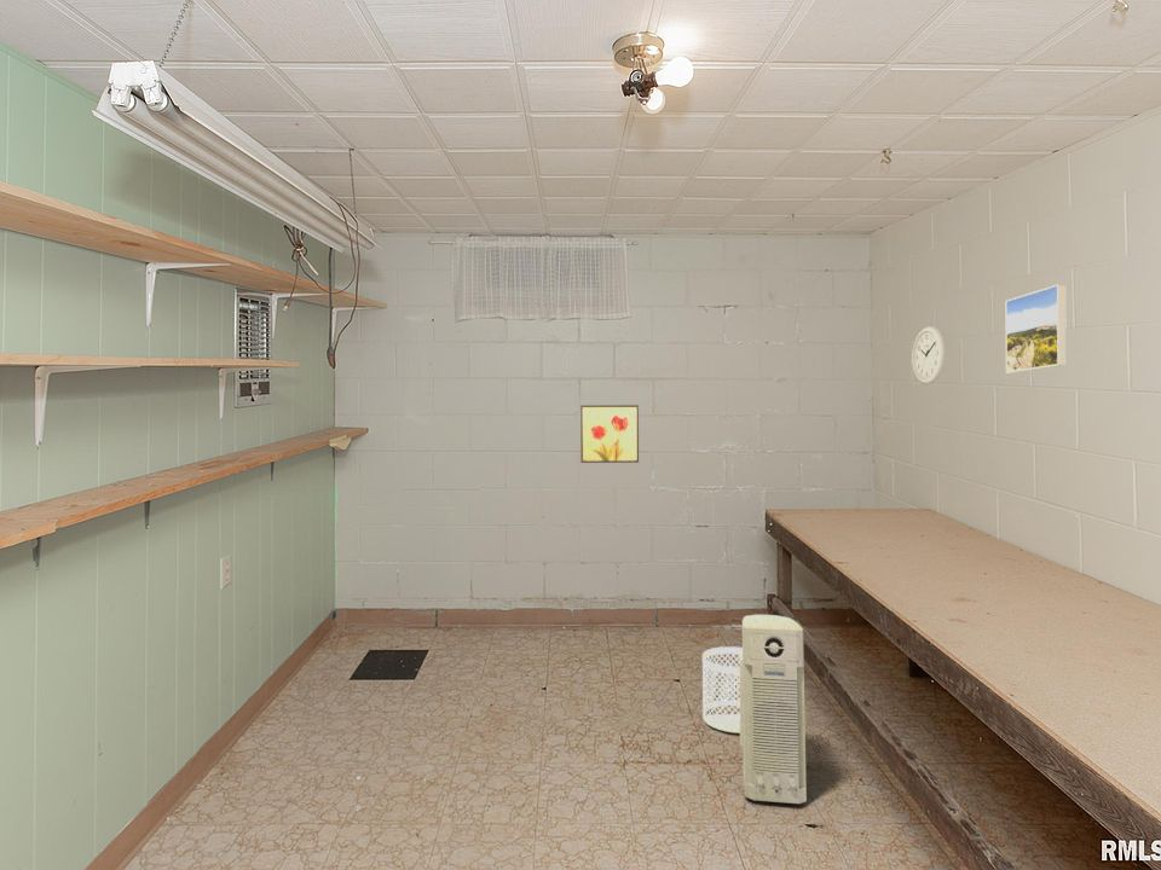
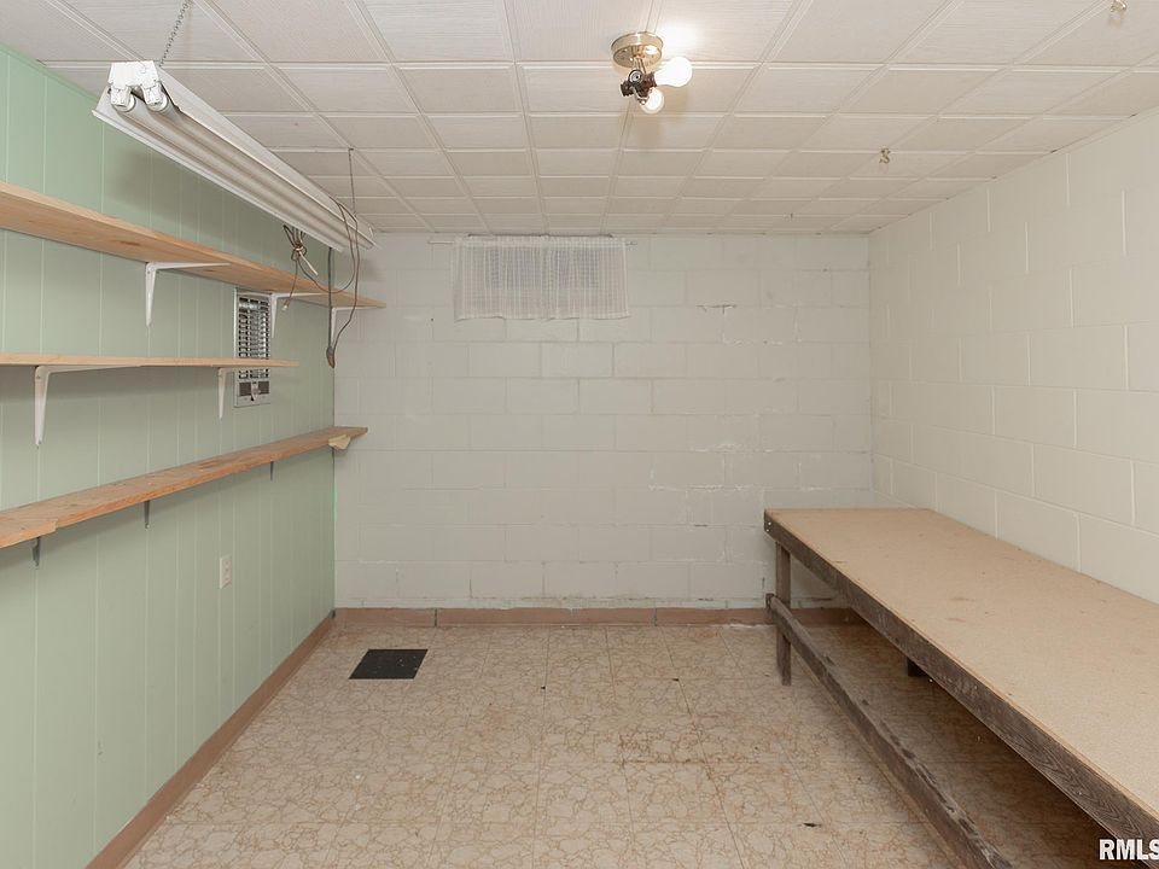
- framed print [1005,284,1068,373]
- waste basket [701,645,743,735]
- air purifier [738,614,808,805]
- wall clock [911,325,946,385]
- wall art [579,404,640,464]
